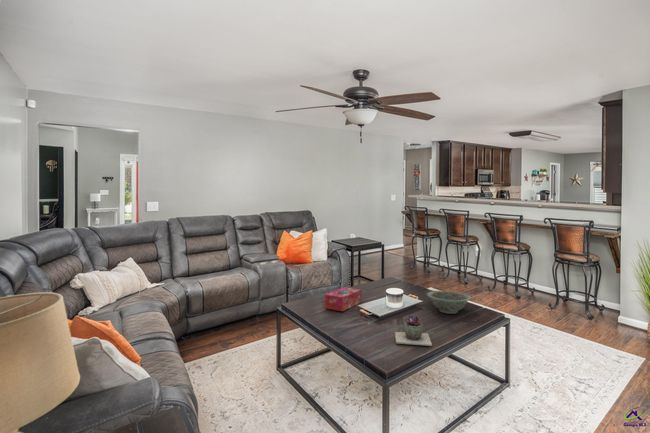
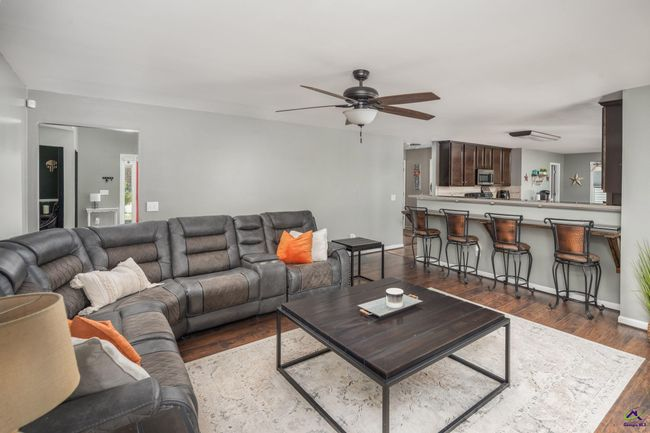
- succulent plant [394,314,433,347]
- decorative bowl [426,290,472,315]
- tissue box [323,286,362,312]
